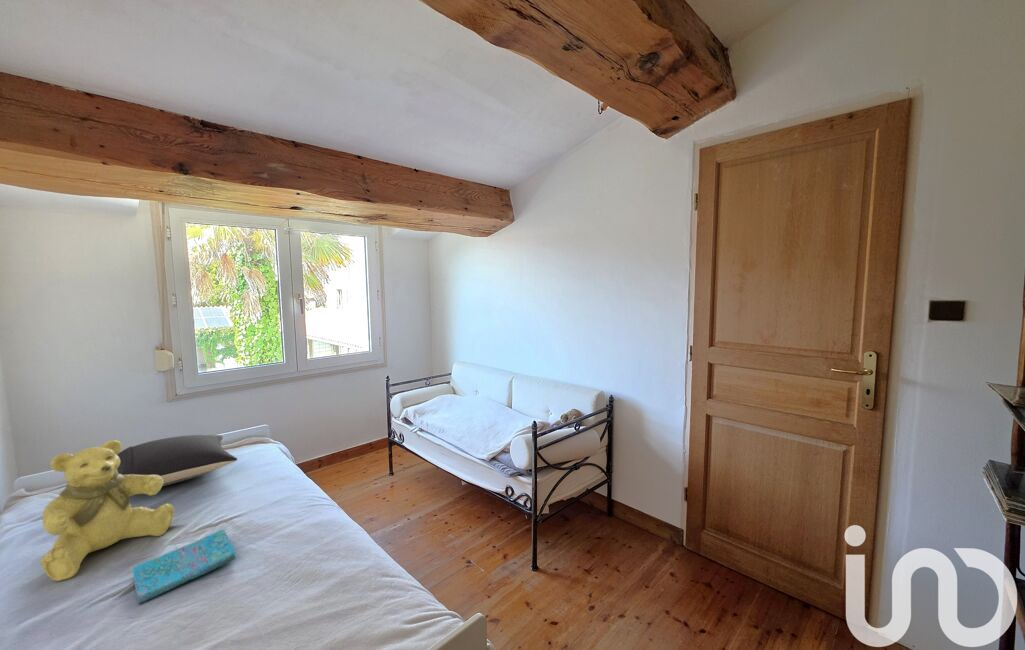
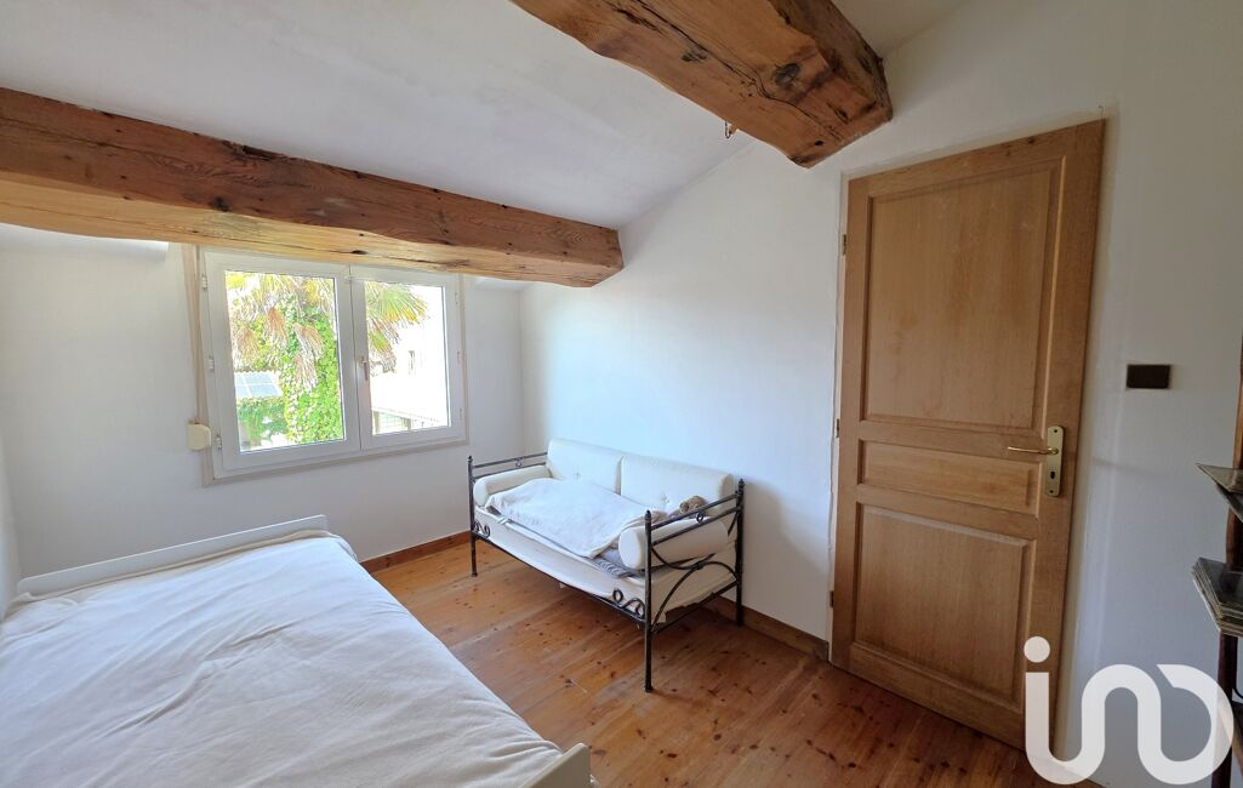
- pillow [116,434,238,487]
- teddy bear [39,439,175,582]
- cover [132,528,237,605]
